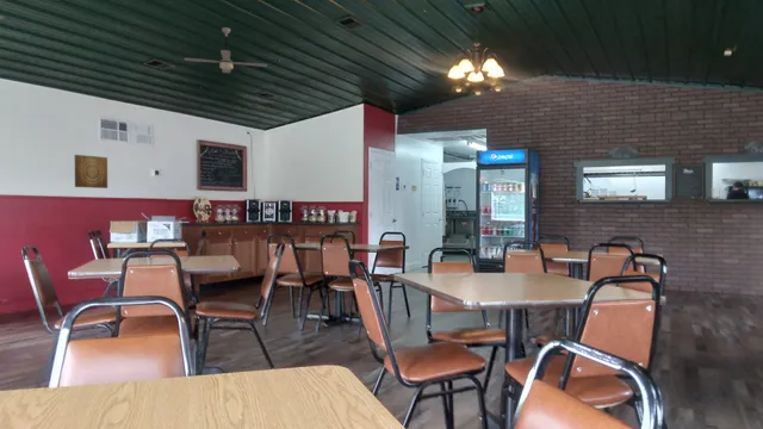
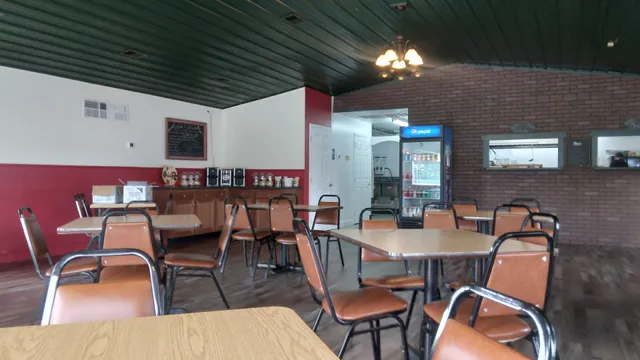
- ceiling fan [182,26,268,74]
- wall art [74,154,108,189]
